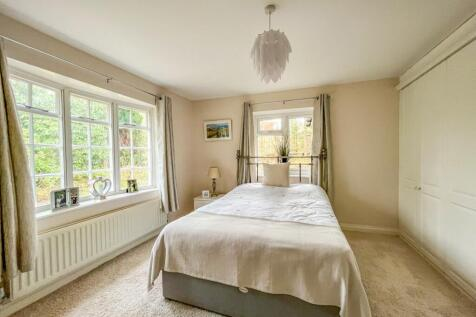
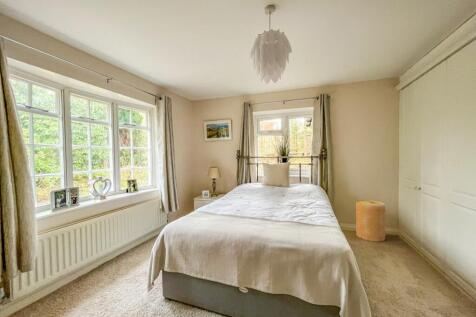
+ basket [355,199,387,242]
